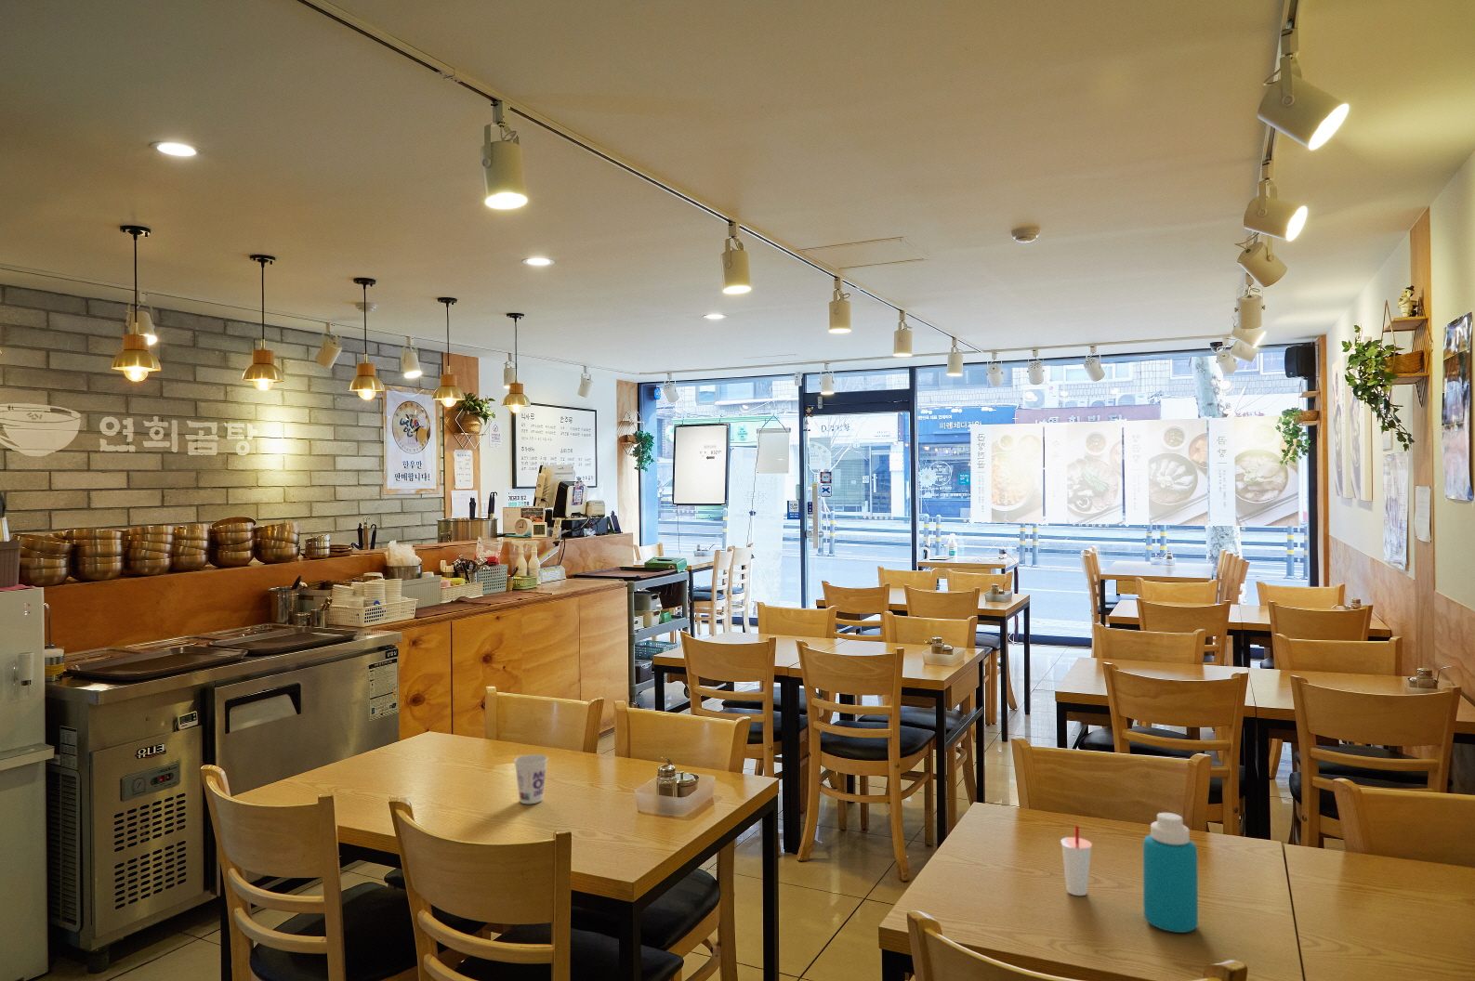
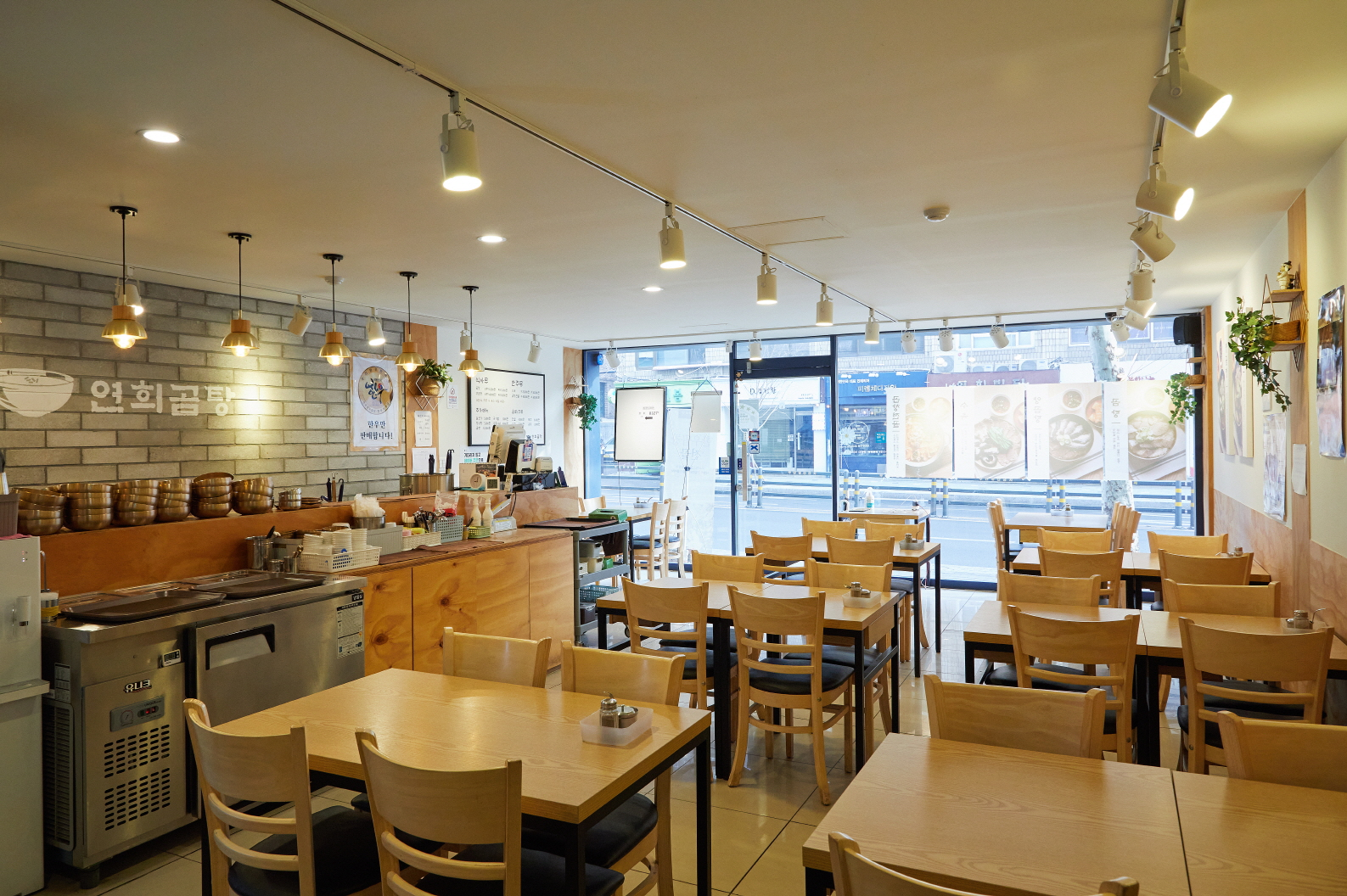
- cup [514,753,549,805]
- bottle [1142,812,1199,934]
- cup [1060,824,1093,897]
